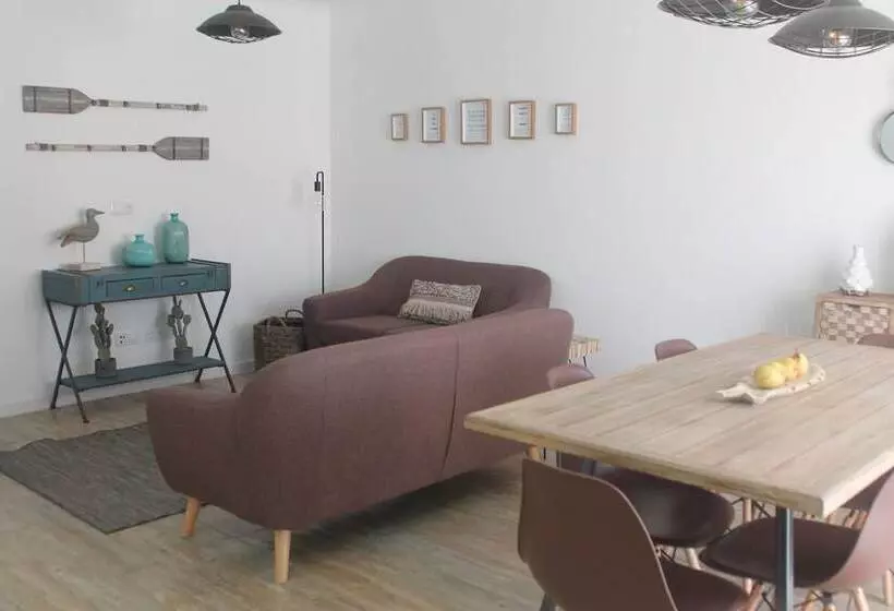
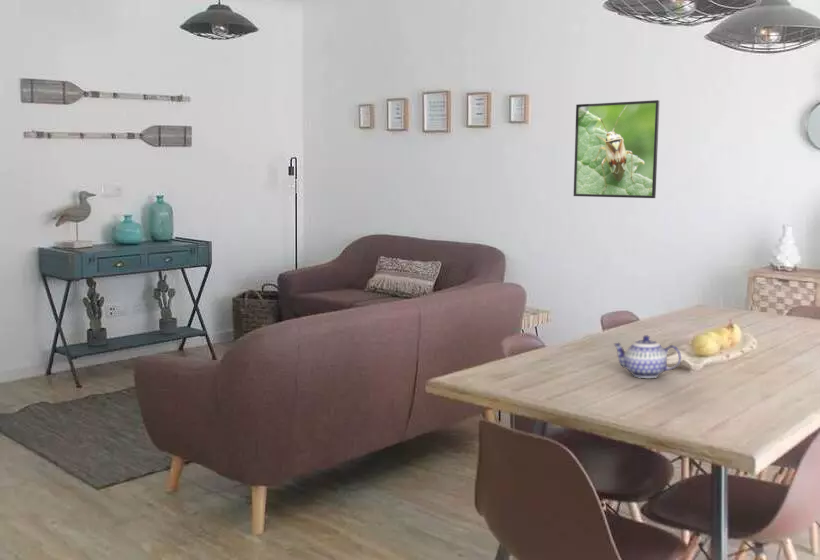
+ teapot [612,334,682,379]
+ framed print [572,99,661,199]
